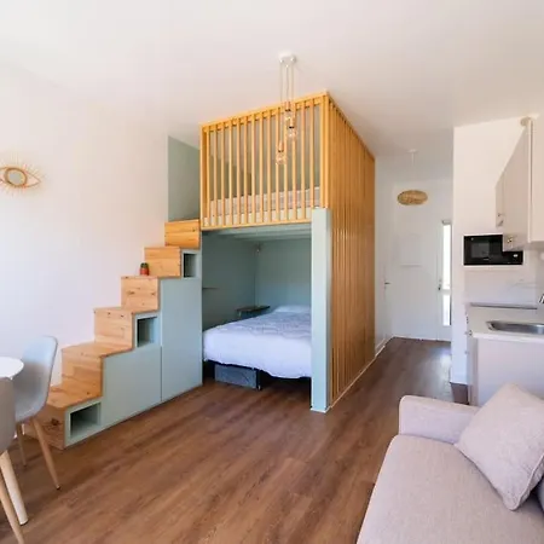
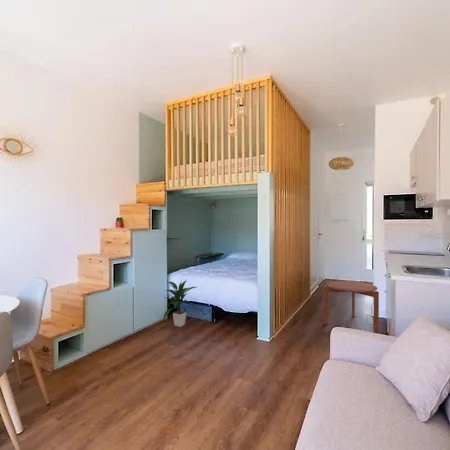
+ indoor plant [162,279,197,328]
+ side table [322,280,380,334]
